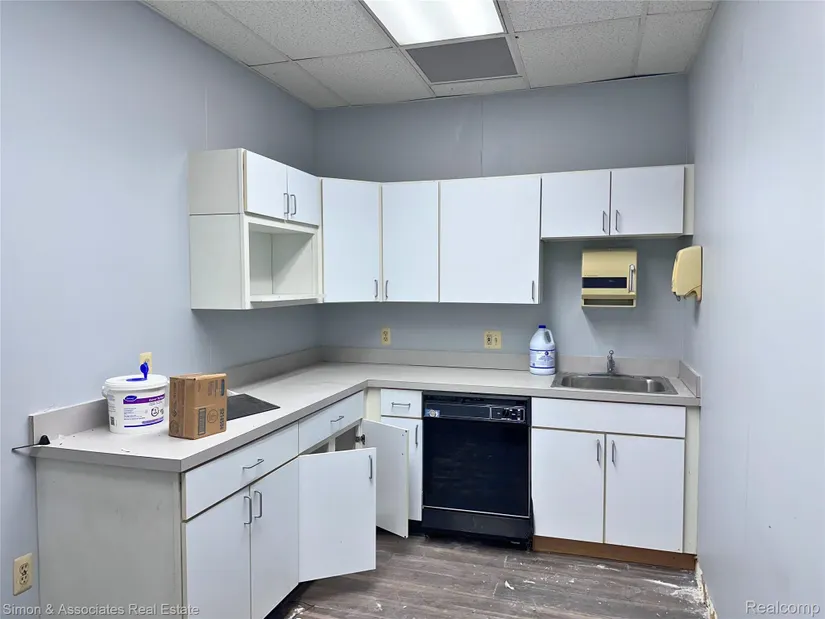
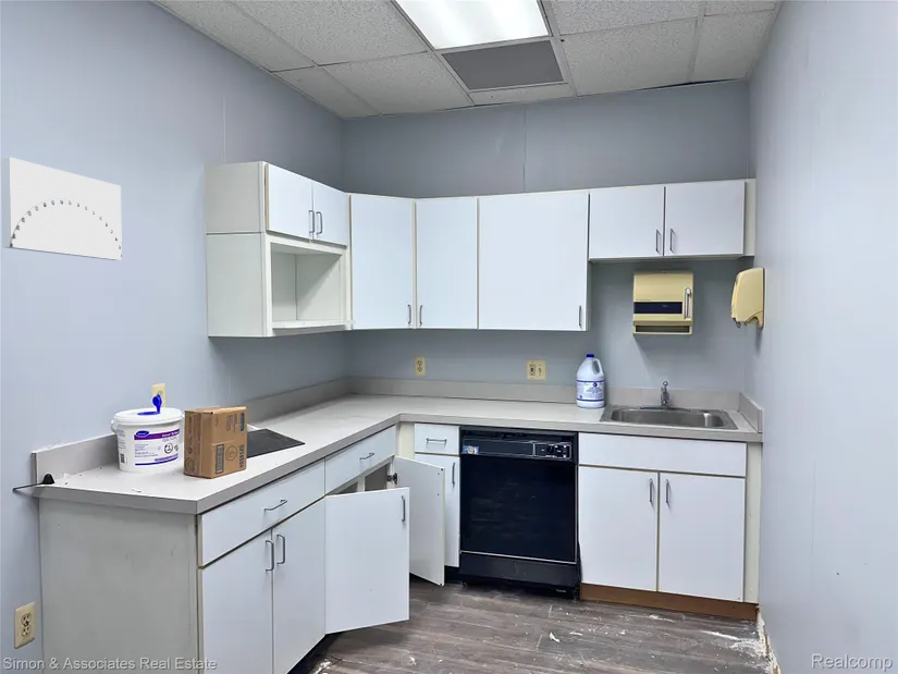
+ wall art [0,156,123,261]
